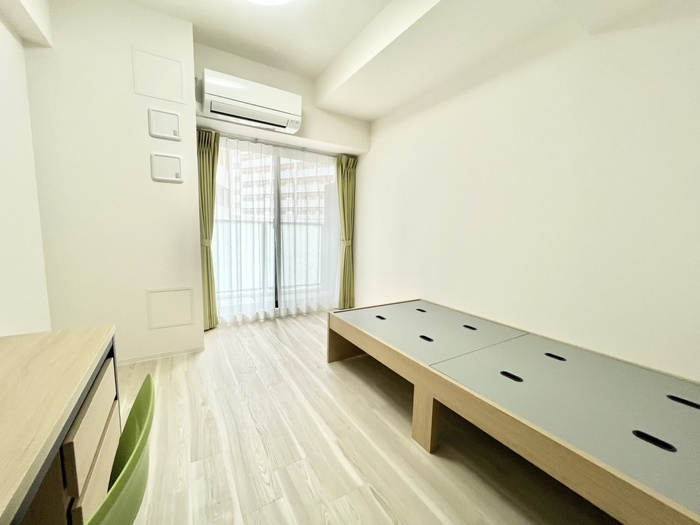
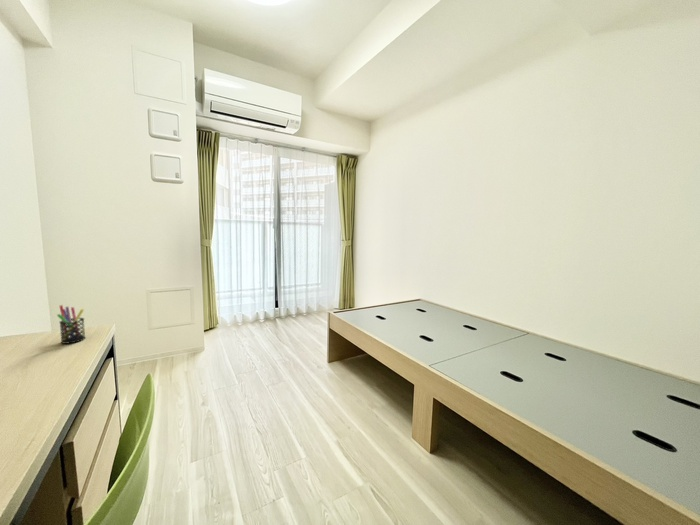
+ pen holder [56,304,87,345]
